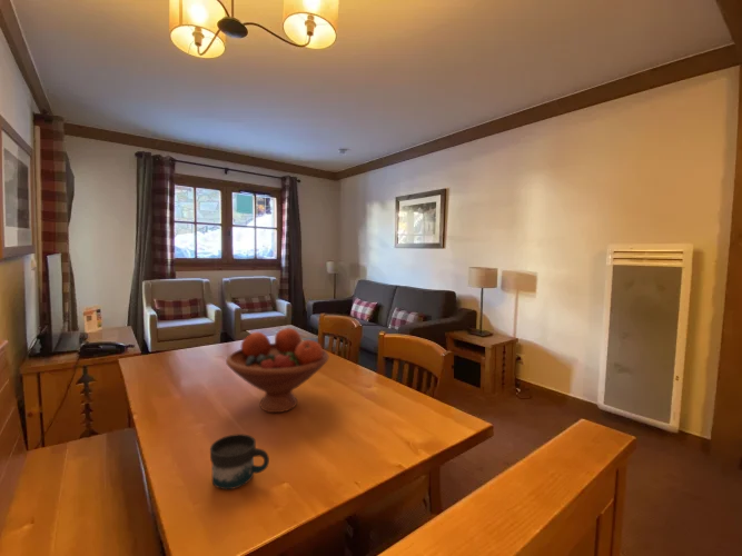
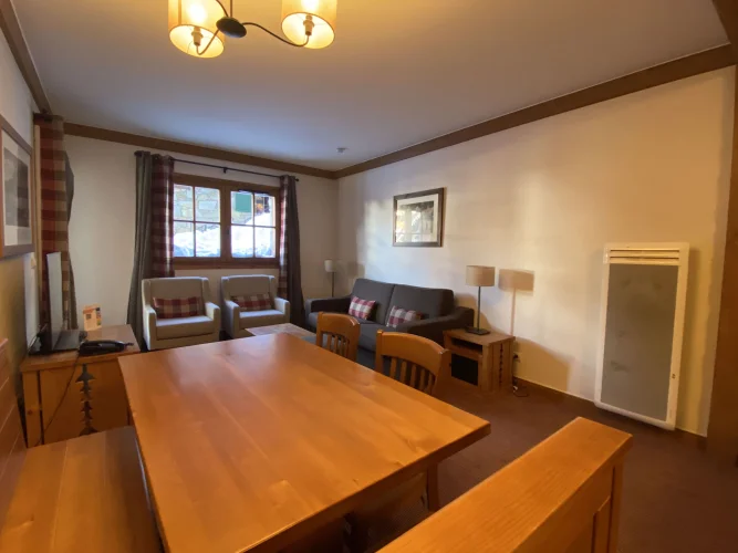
- fruit bowl [225,327,329,414]
- mug [209,433,270,490]
